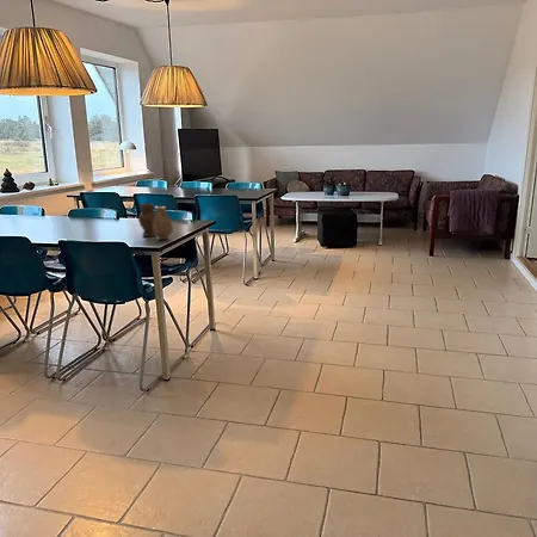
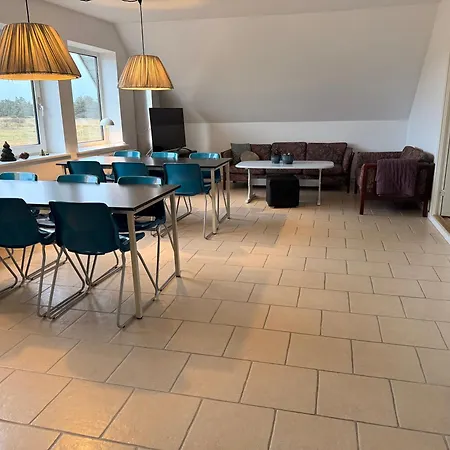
- vase [137,202,174,241]
